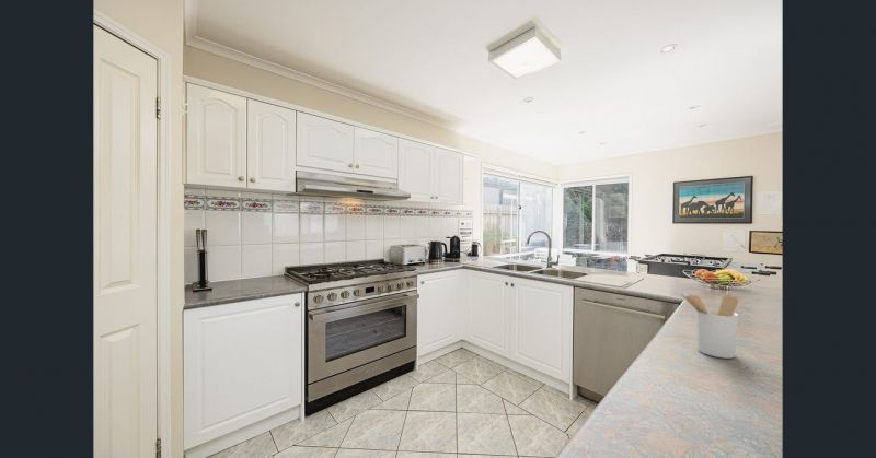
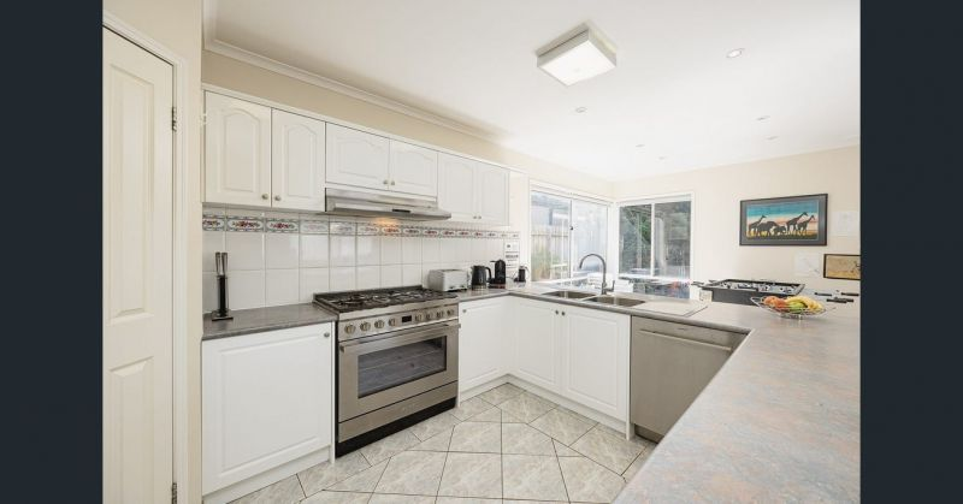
- utensil holder [679,292,739,360]
